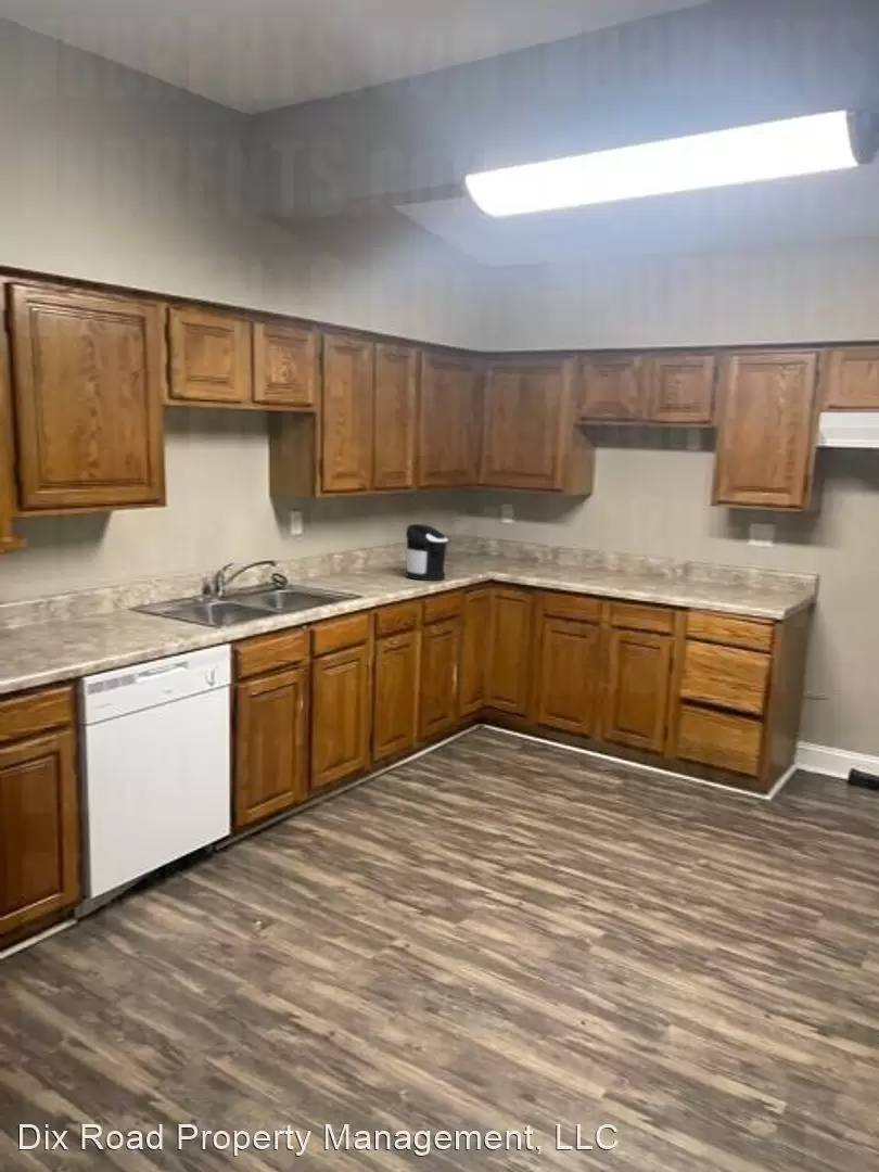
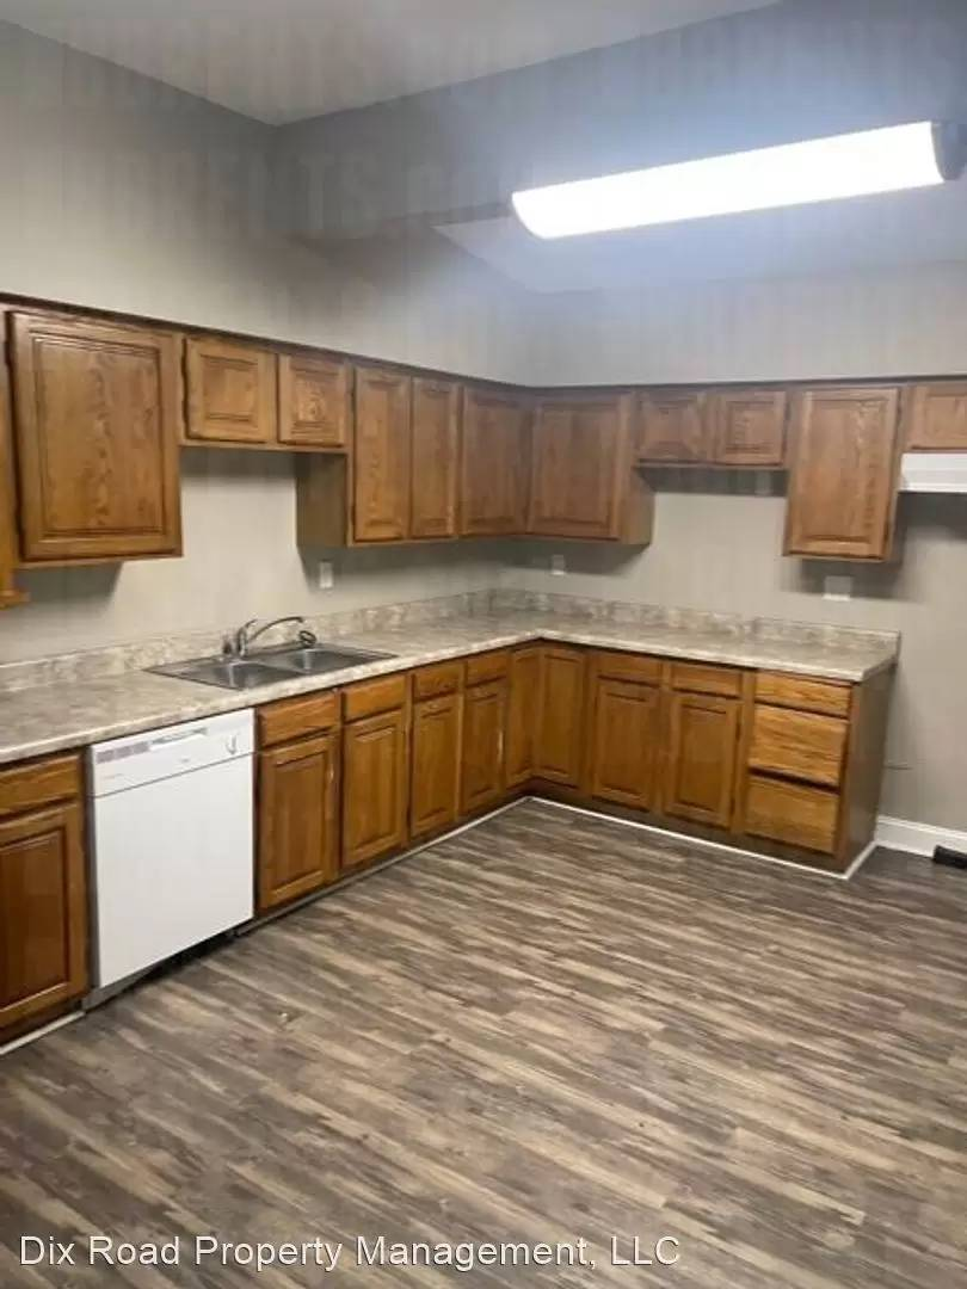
- coffee maker [405,523,449,582]
